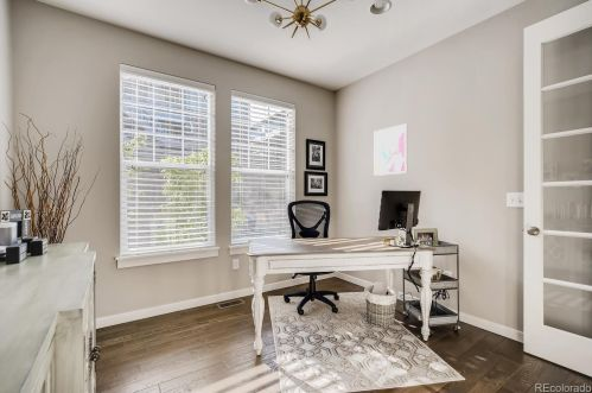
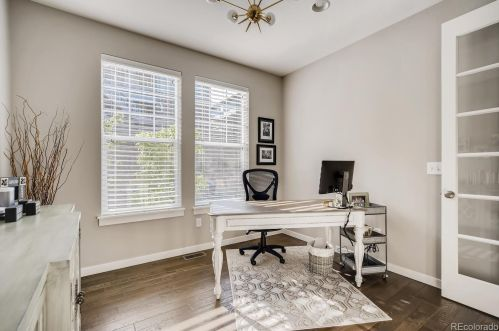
- wall art [374,122,408,177]
